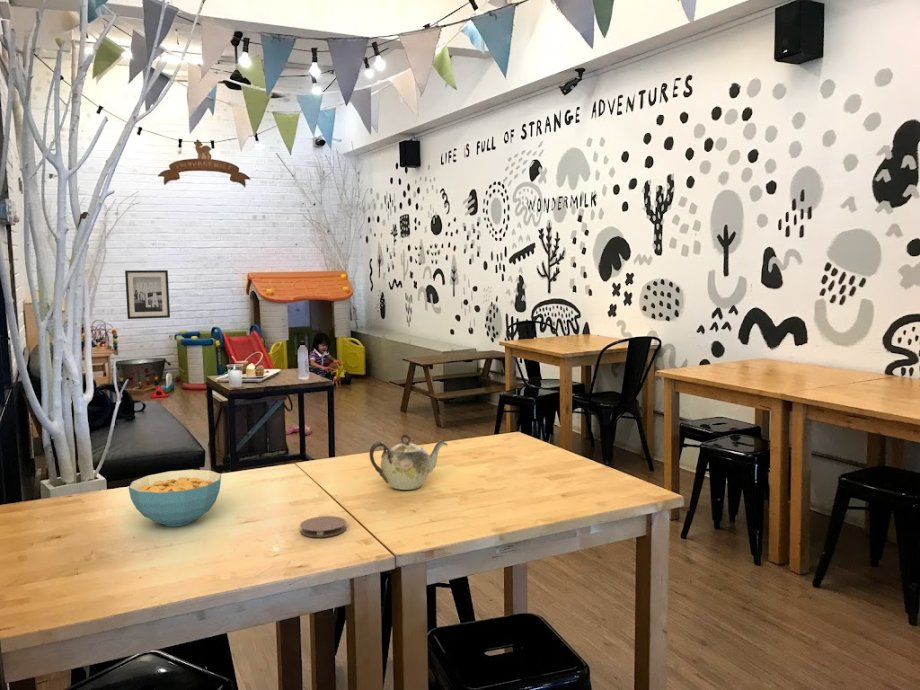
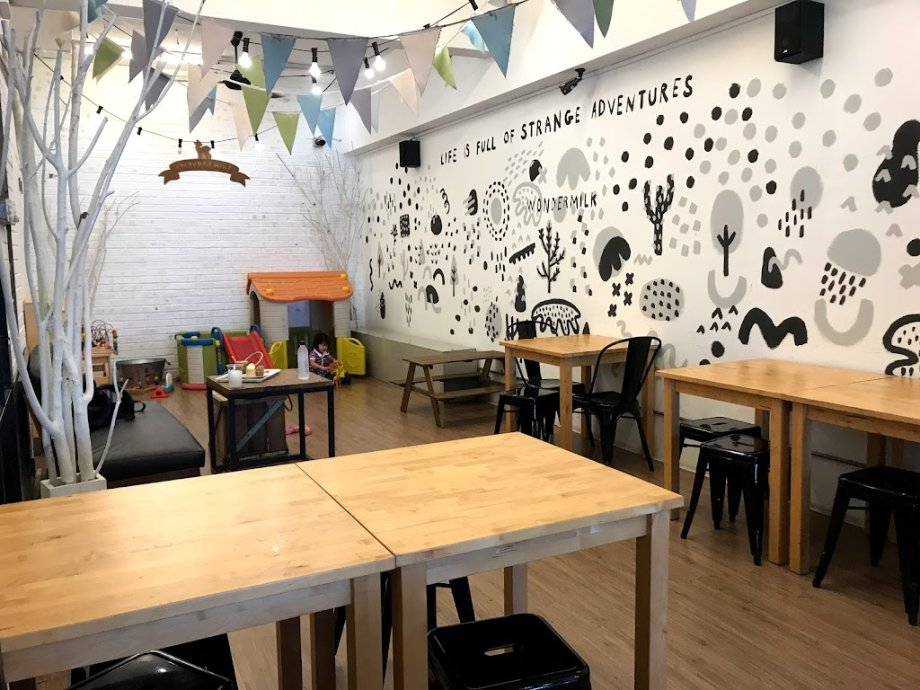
- cereal bowl [128,469,222,527]
- coaster [299,515,347,538]
- wall art [124,269,171,320]
- teapot [368,433,449,491]
